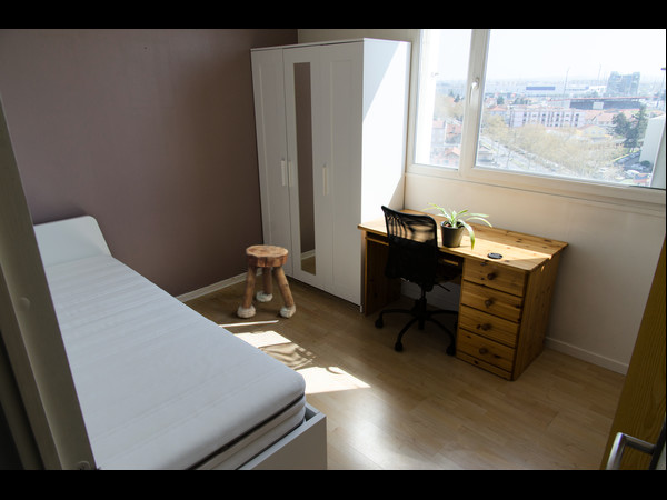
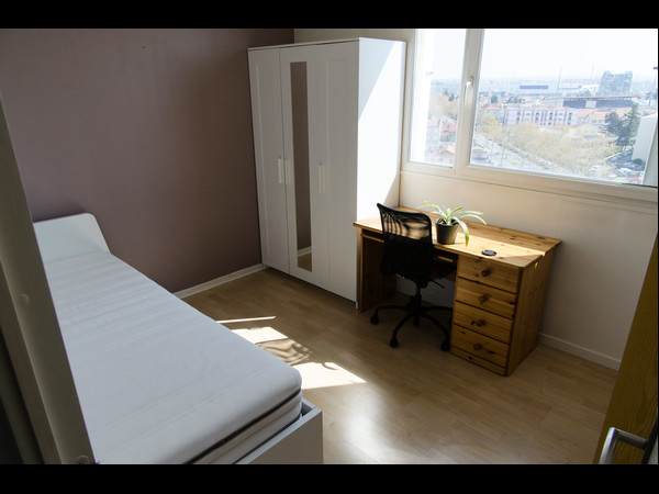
- stool [236,244,297,319]
